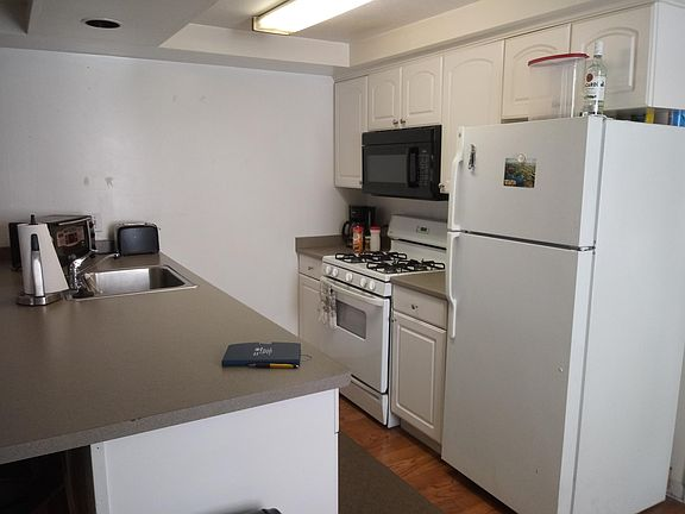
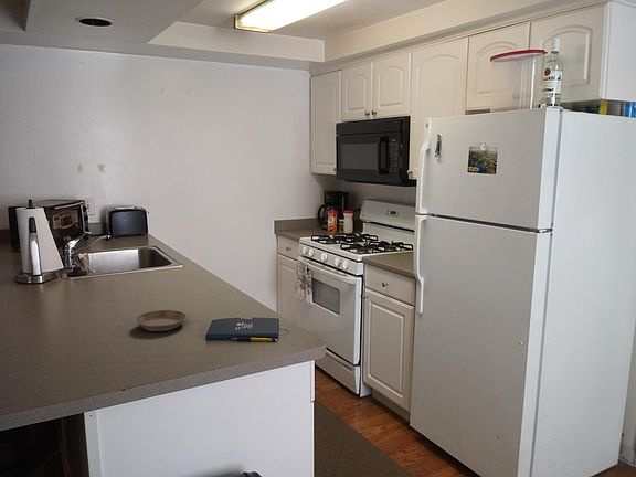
+ saucer [135,309,188,332]
